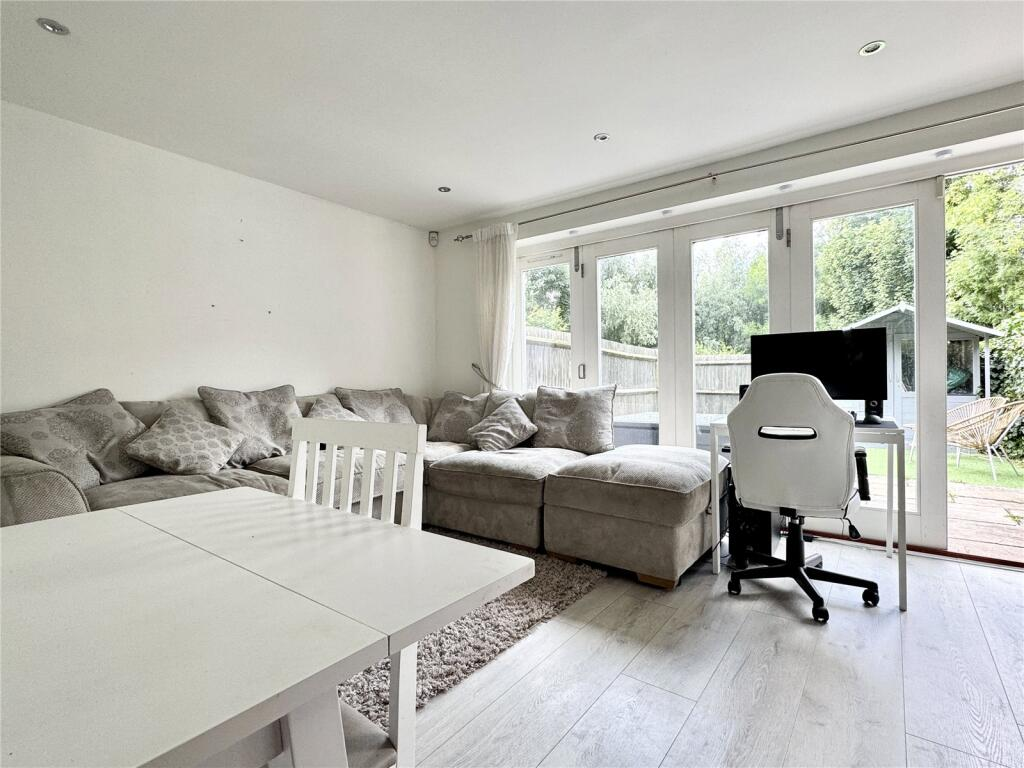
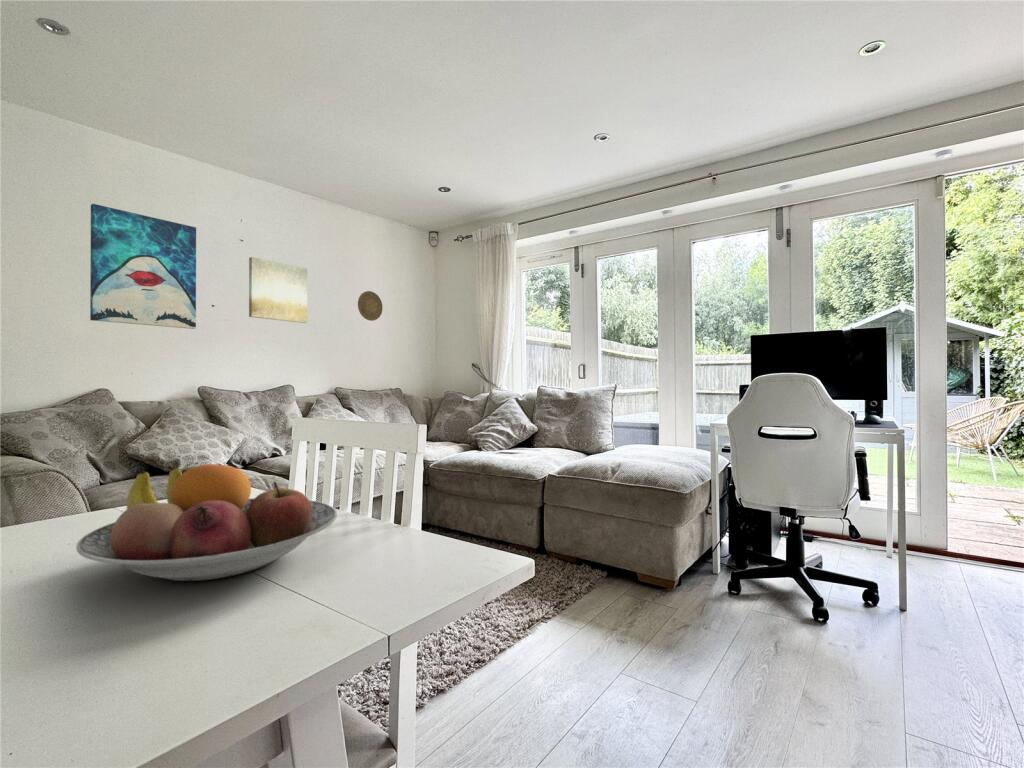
+ wall art [248,256,308,324]
+ wall art [89,203,197,330]
+ decorative plate [357,290,384,322]
+ fruit bowl [75,463,338,582]
